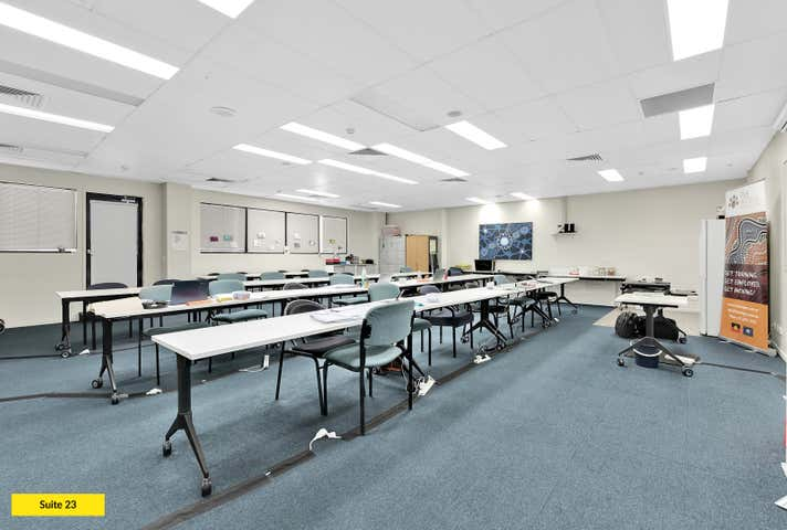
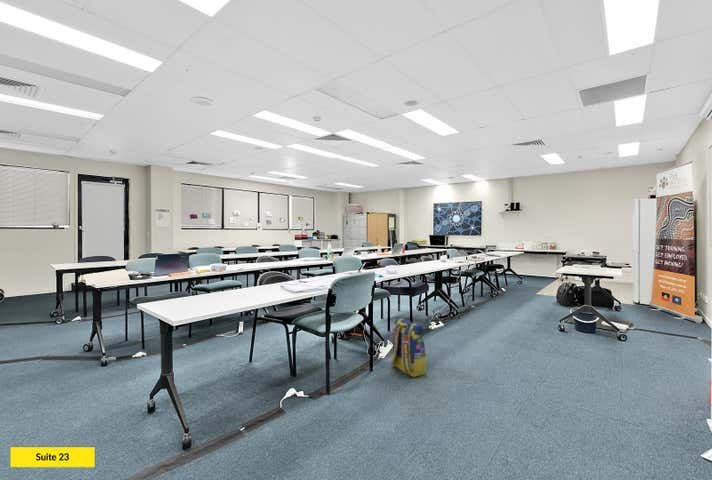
+ backpack [390,317,427,378]
